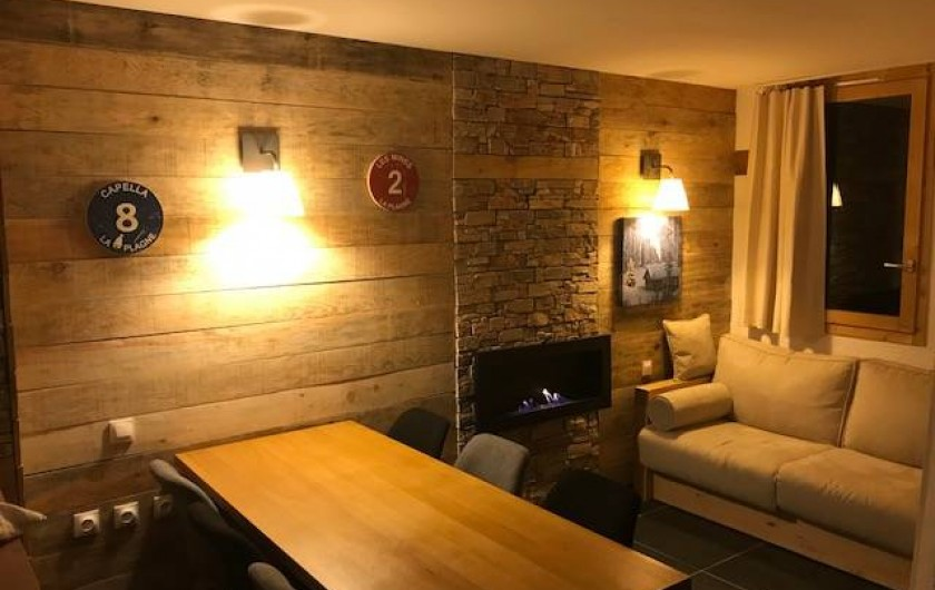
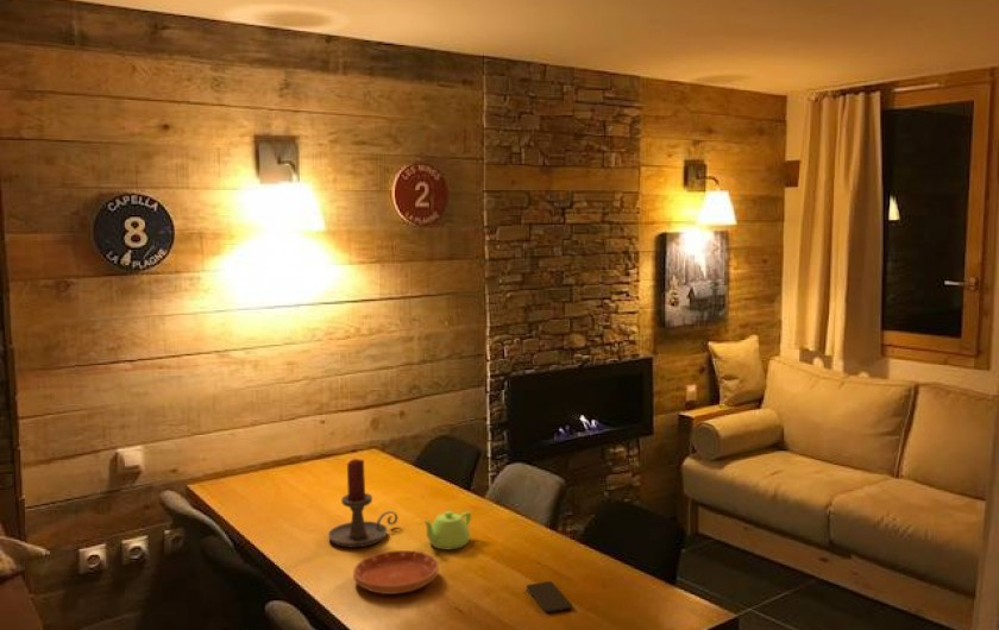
+ candle holder [327,458,398,549]
+ smartphone [526,580,573,613]
+ teapot [422,510,472,550]
+ saucer [352,549,440,596]
